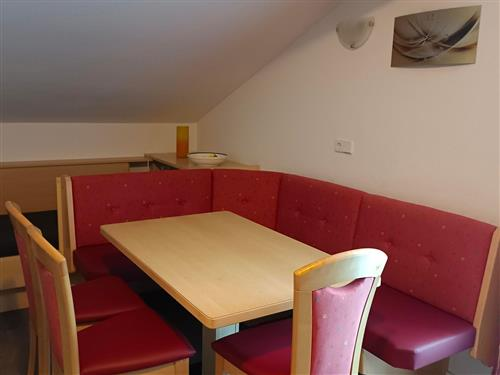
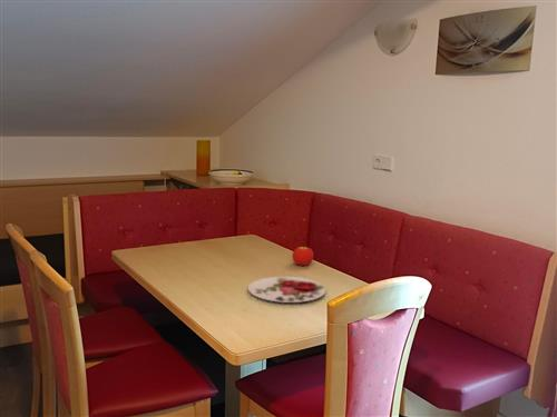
+ fruit [291,245,314,267]
+ plate [247,276,328,304]
